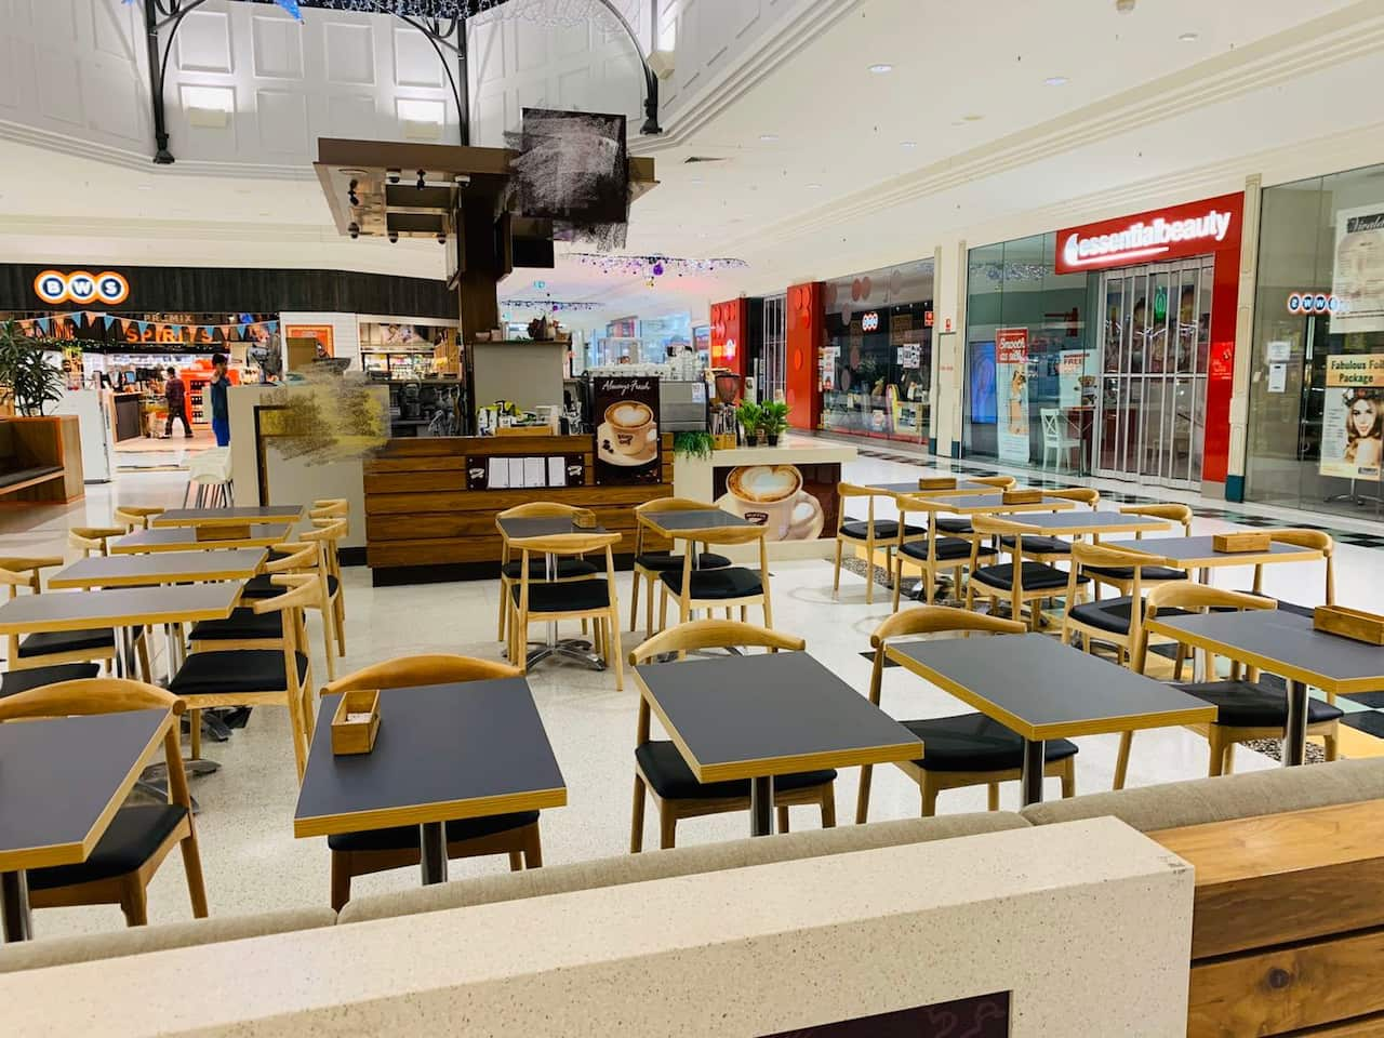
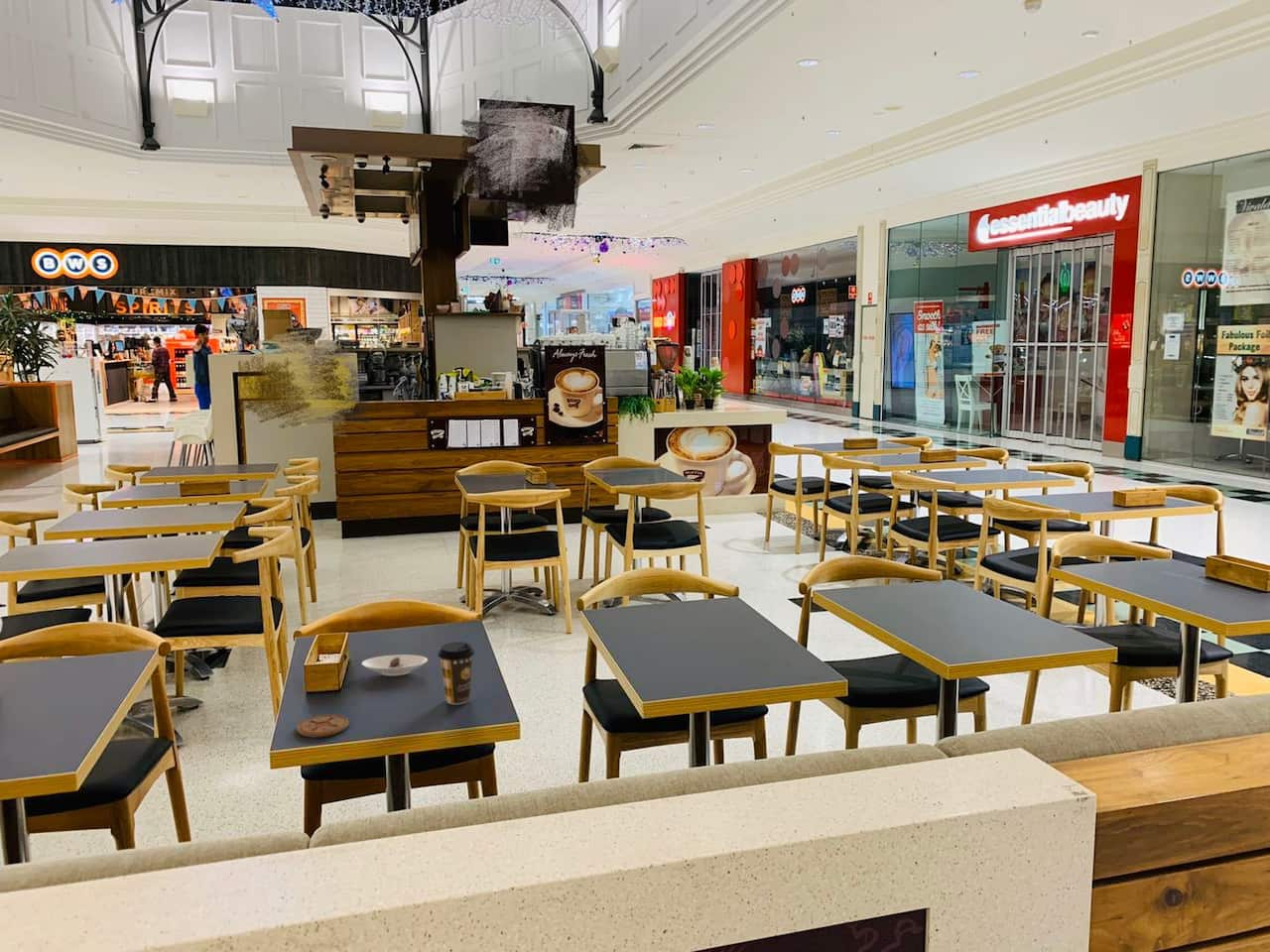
+ saucer [361,654,429,677]
+ coffee cup [437,641,475,705]
+ coaster [296,714,349,738]
